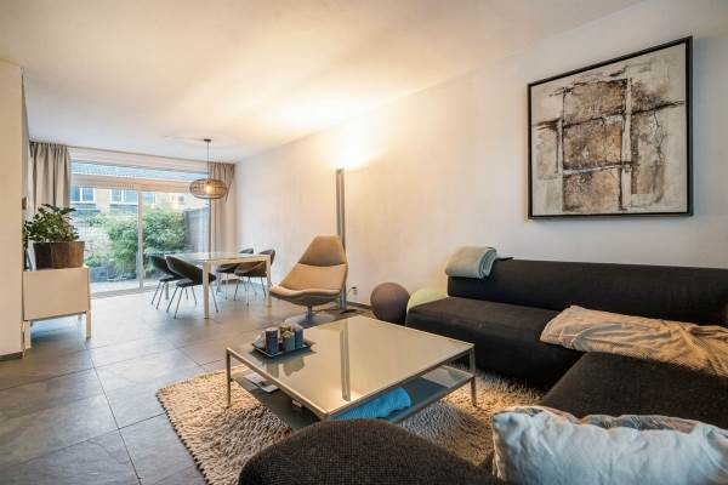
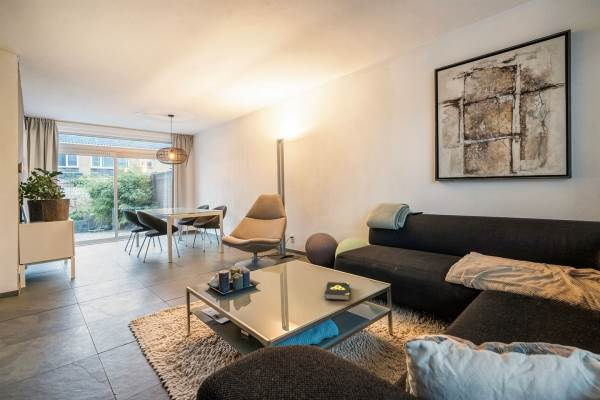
+ book [324,281,350,302]
